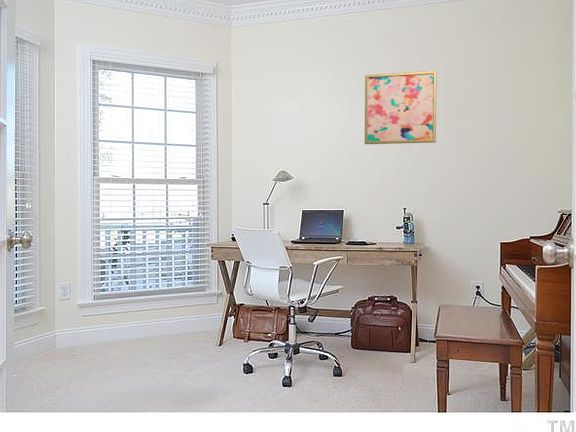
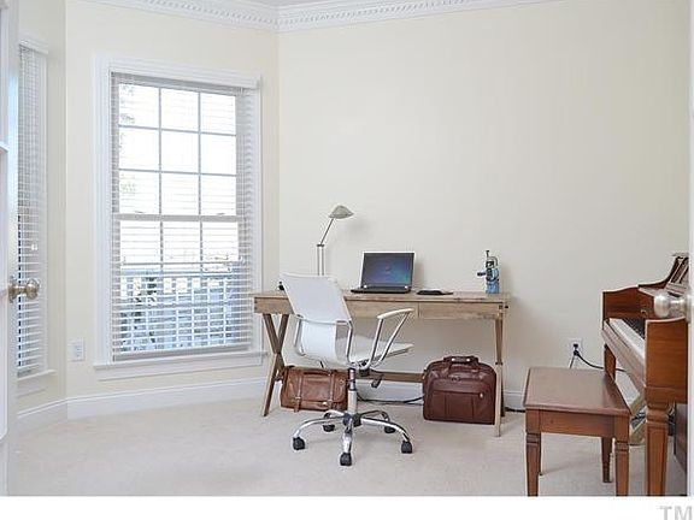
- wall art [364,70,438,145]
